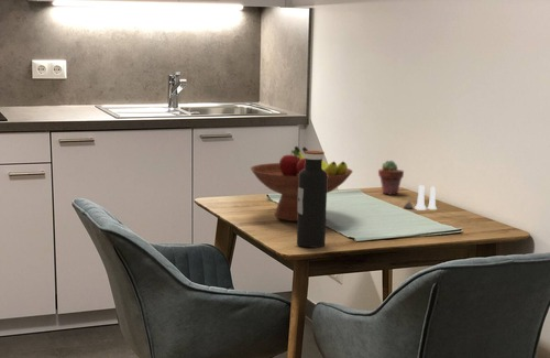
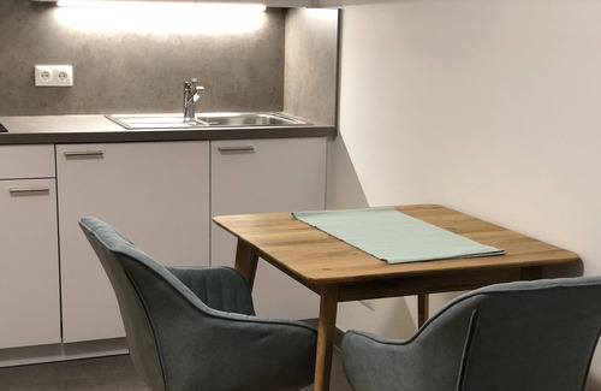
- fruit bowl [250,145,354,223]
- water bottle [296,150,328,248]
- potted succulent [377,160,405,196]
- salt and pepper shaker set [403,184,438,211]
